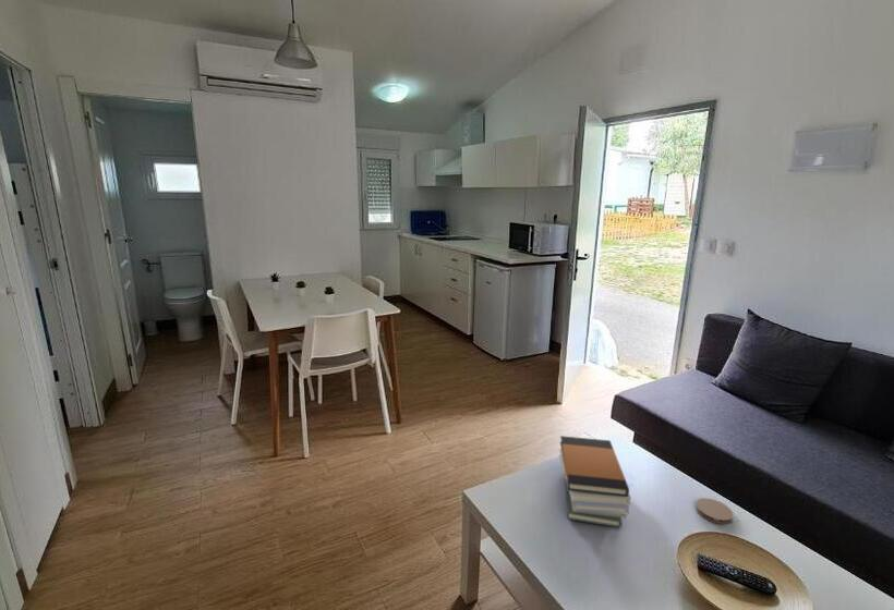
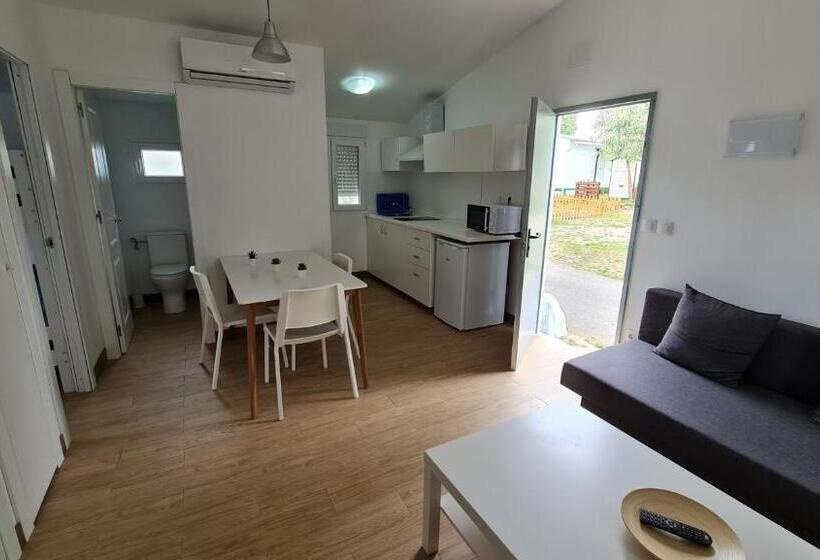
- book stack [558,435,632,529]
- coaster [694,497,734,525]
